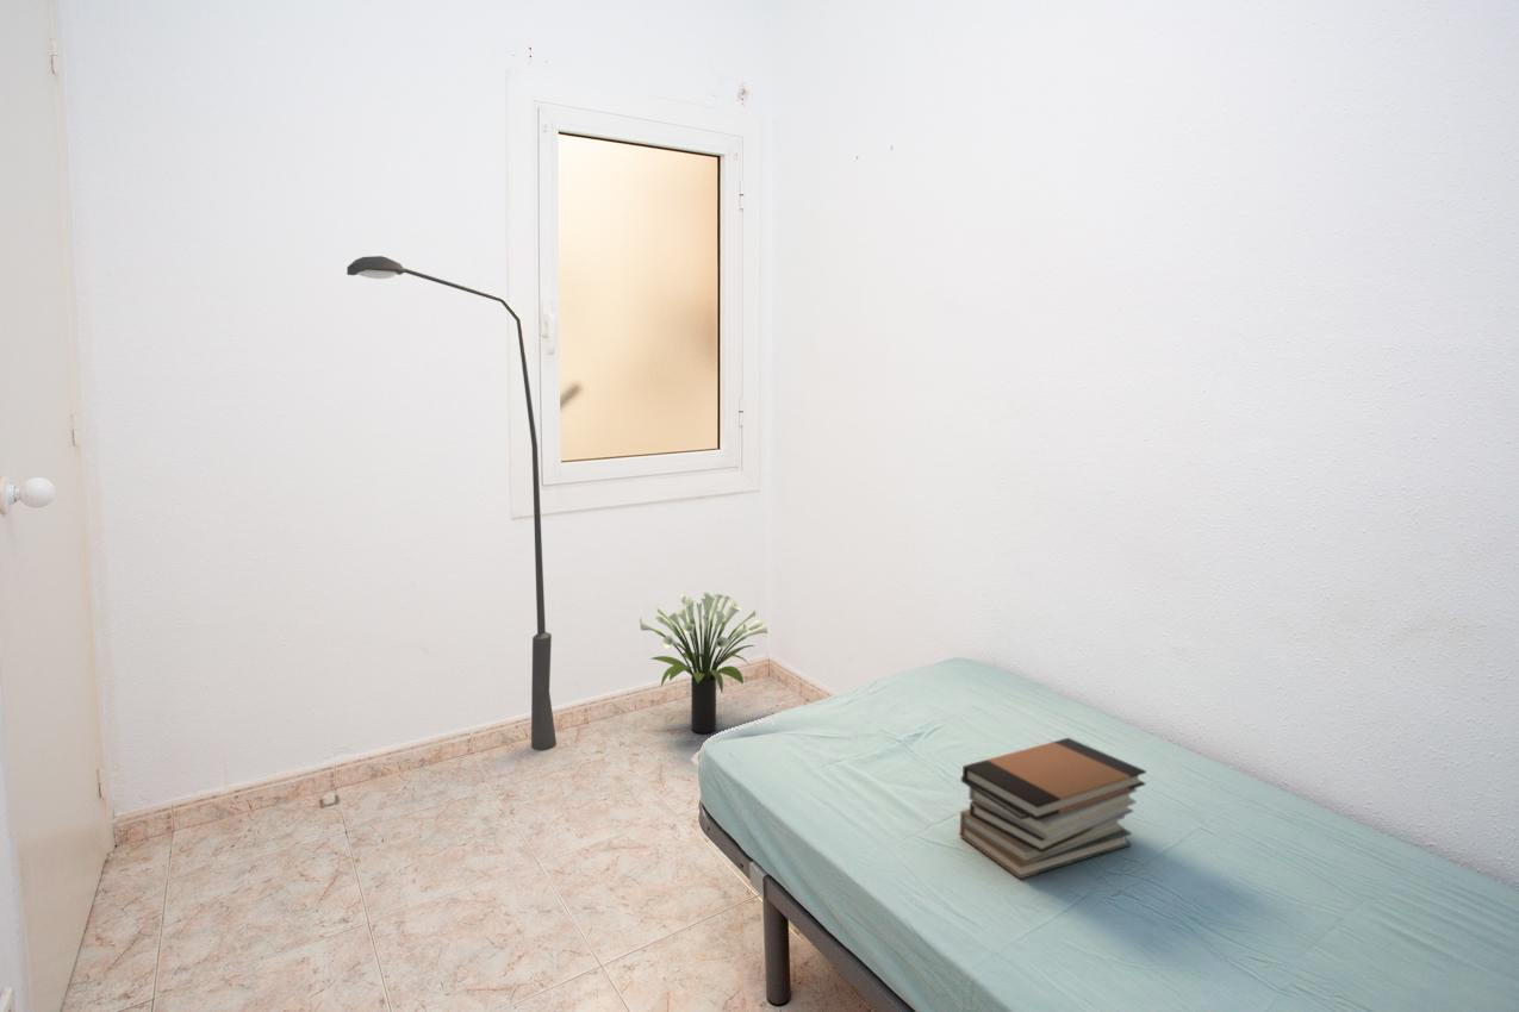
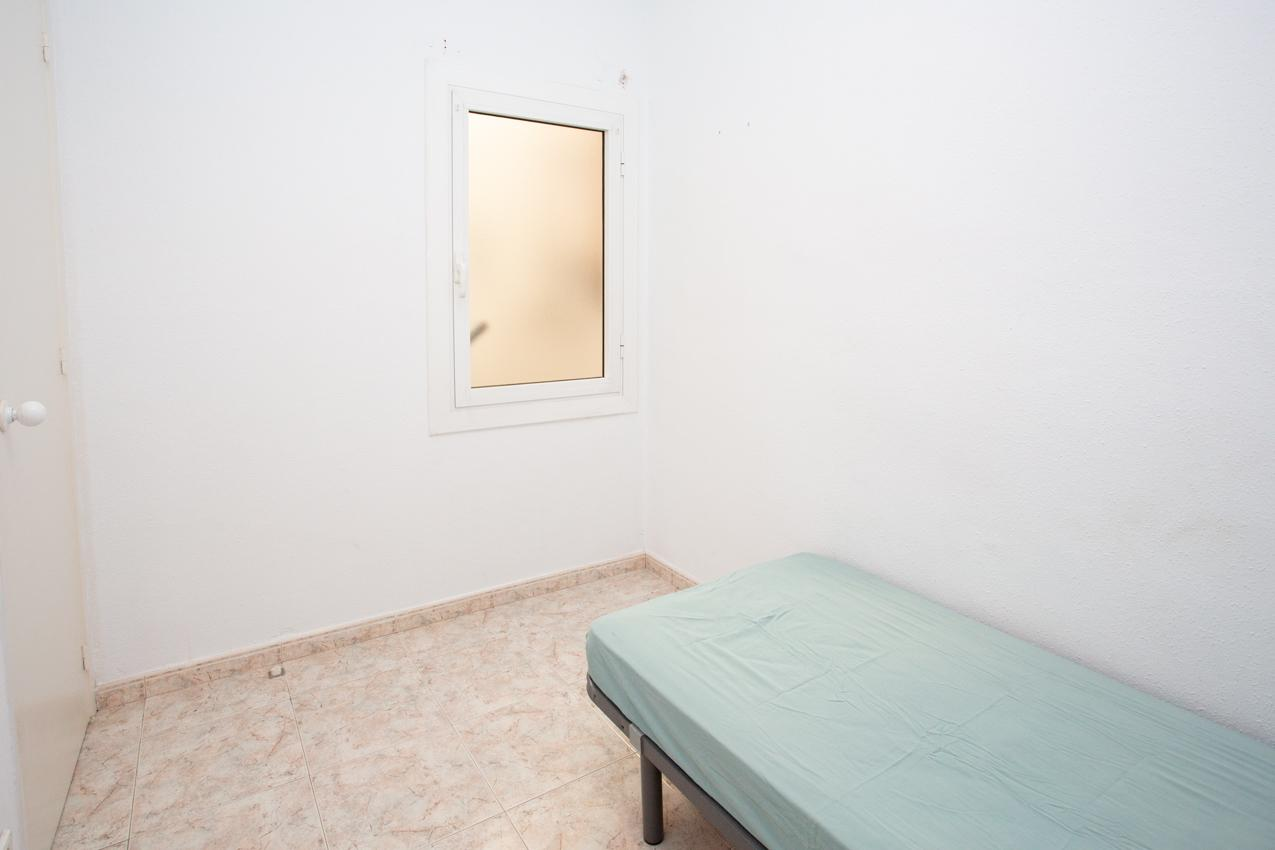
- potted plant [639,592,771,735]
- book stack [959,737,1147,880]
- floor lamp [345,255,558,751]
